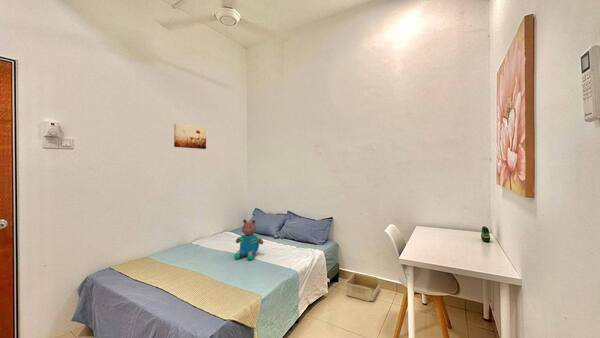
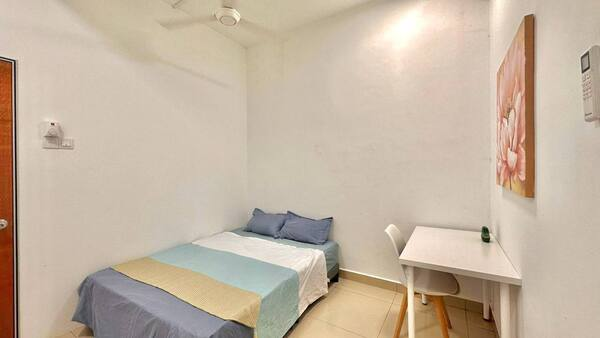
- storage bin [344,271,381,302]
- teddy bear [233,219,264,261]
- wall art [173,123,207,150]
